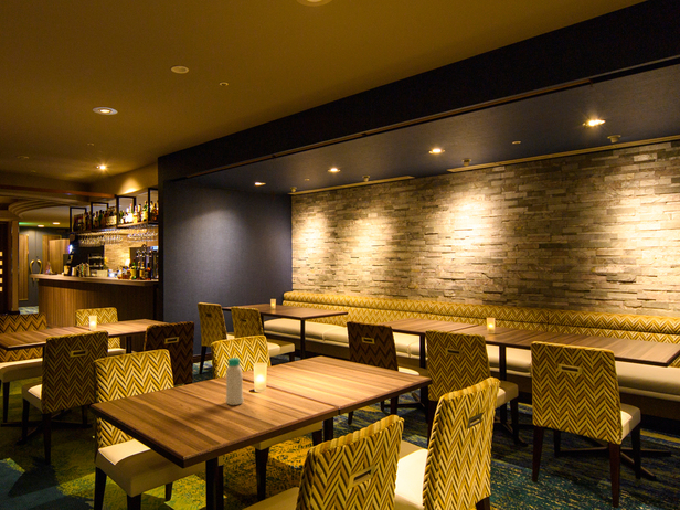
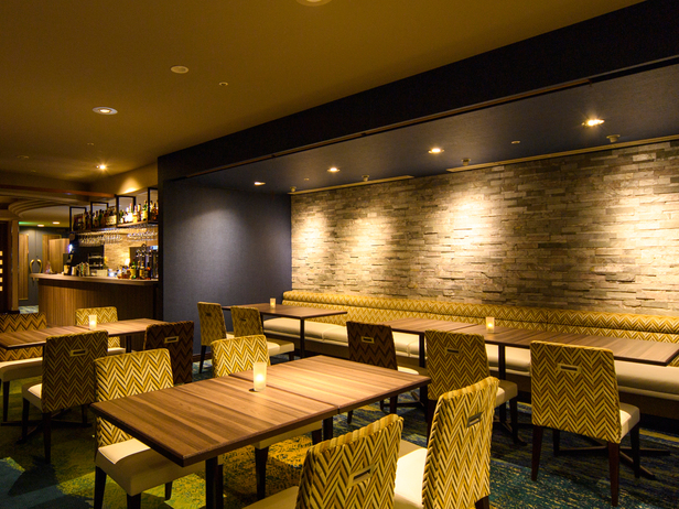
- bottle [224,357,245,406]
